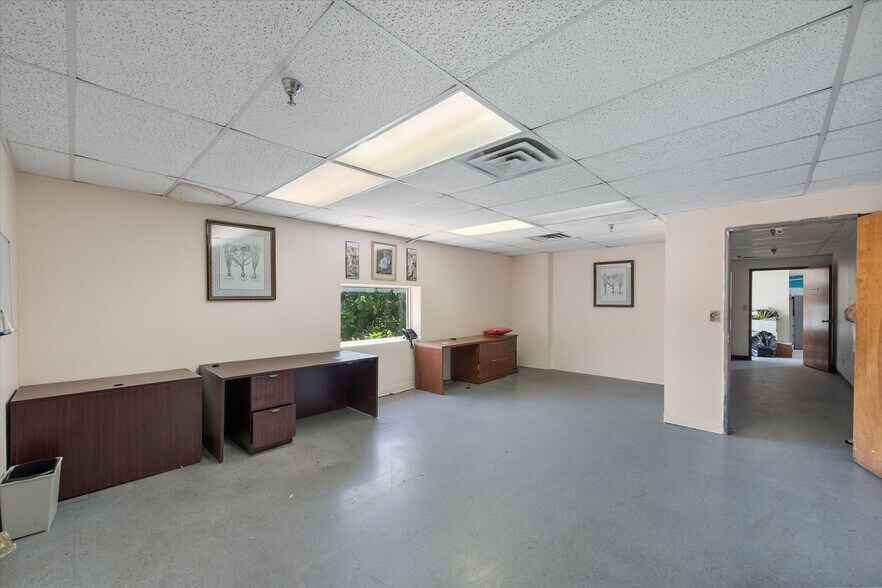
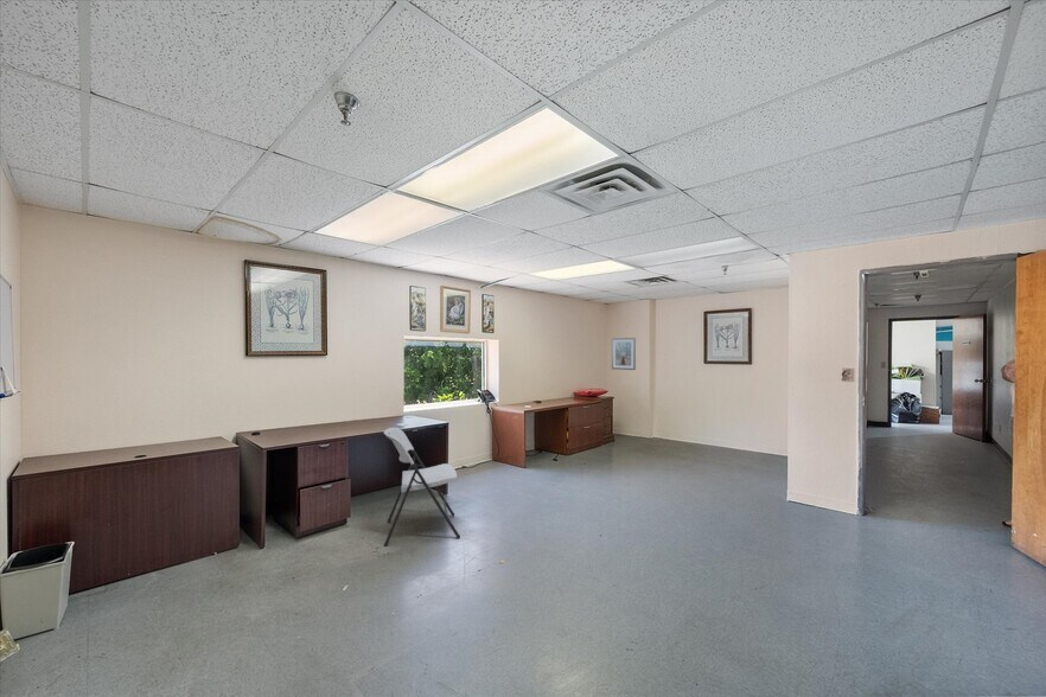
+ chair [383,427,461,548]
+ picture frame [611,337,637,371]
